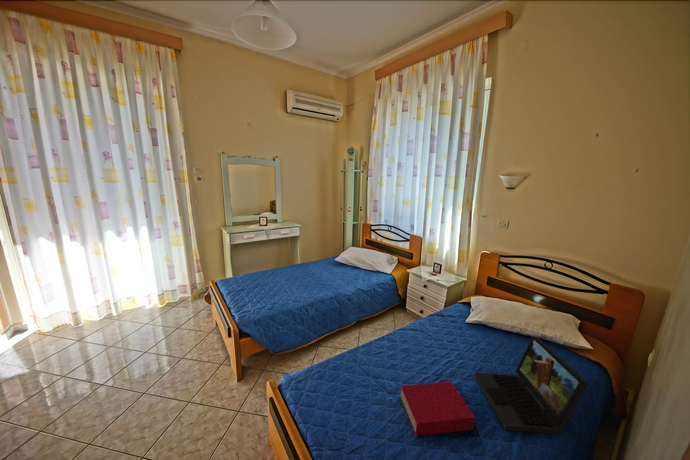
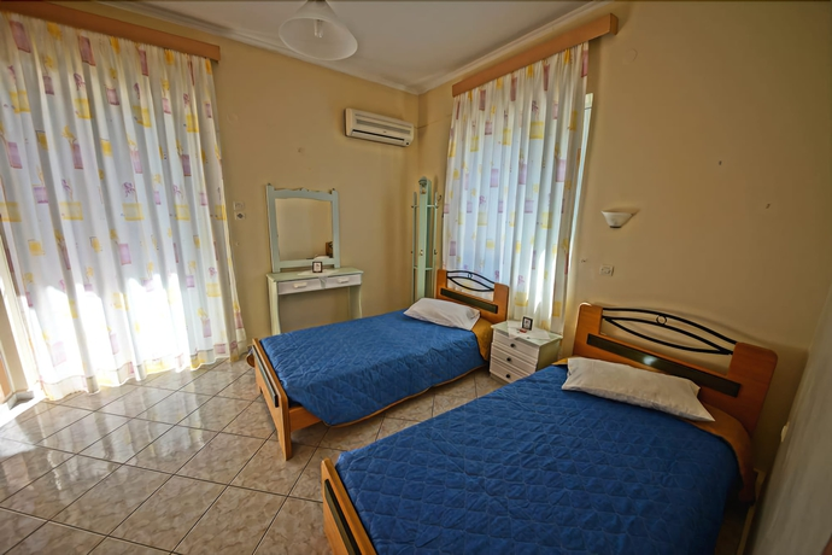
- book [399,381,476,437]
- laptop [474,335,590,436]
